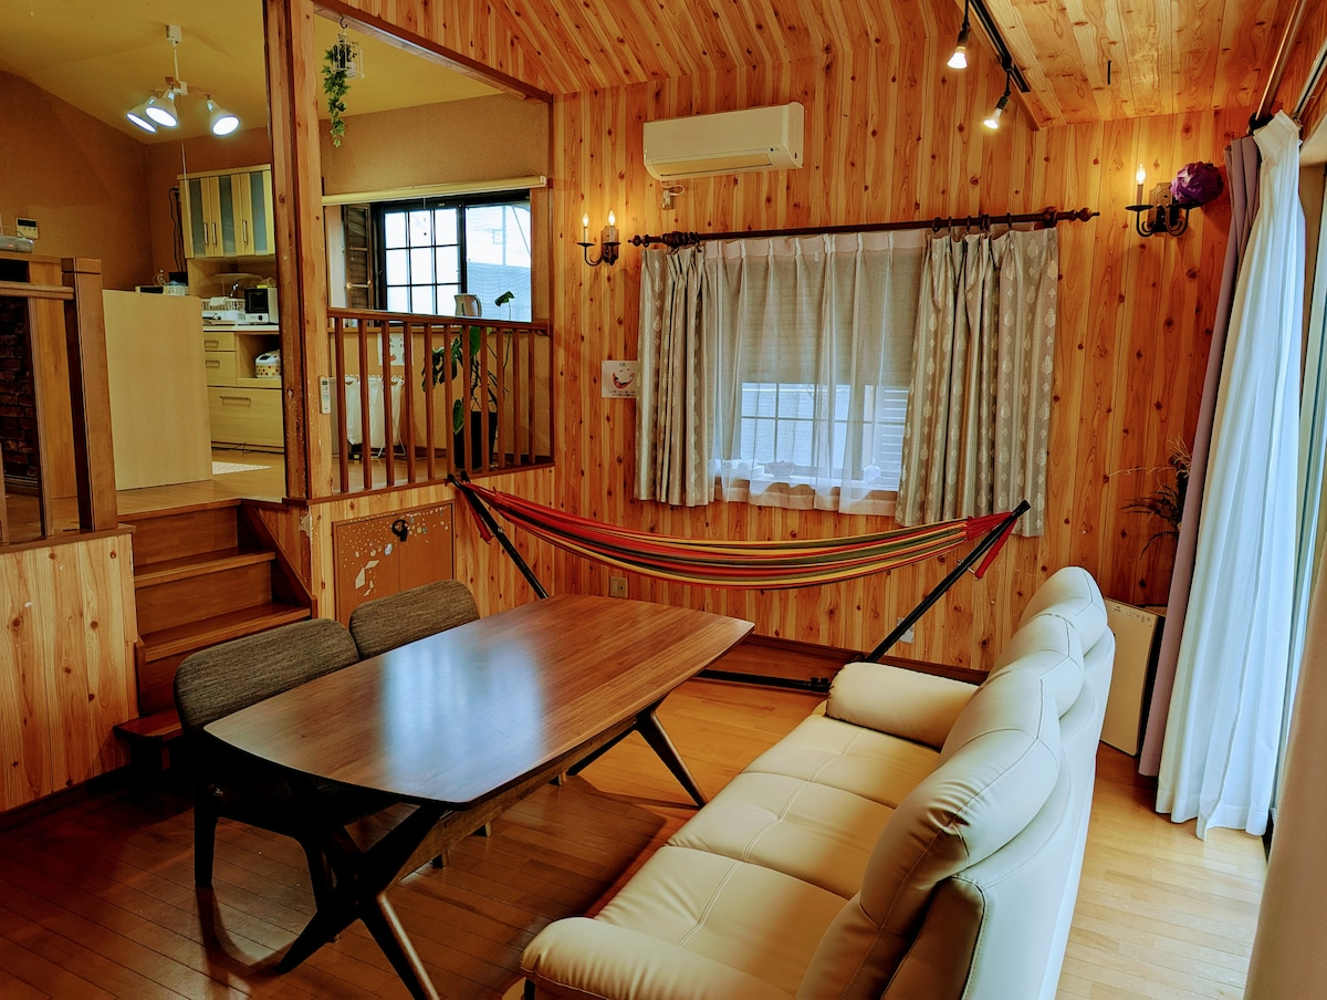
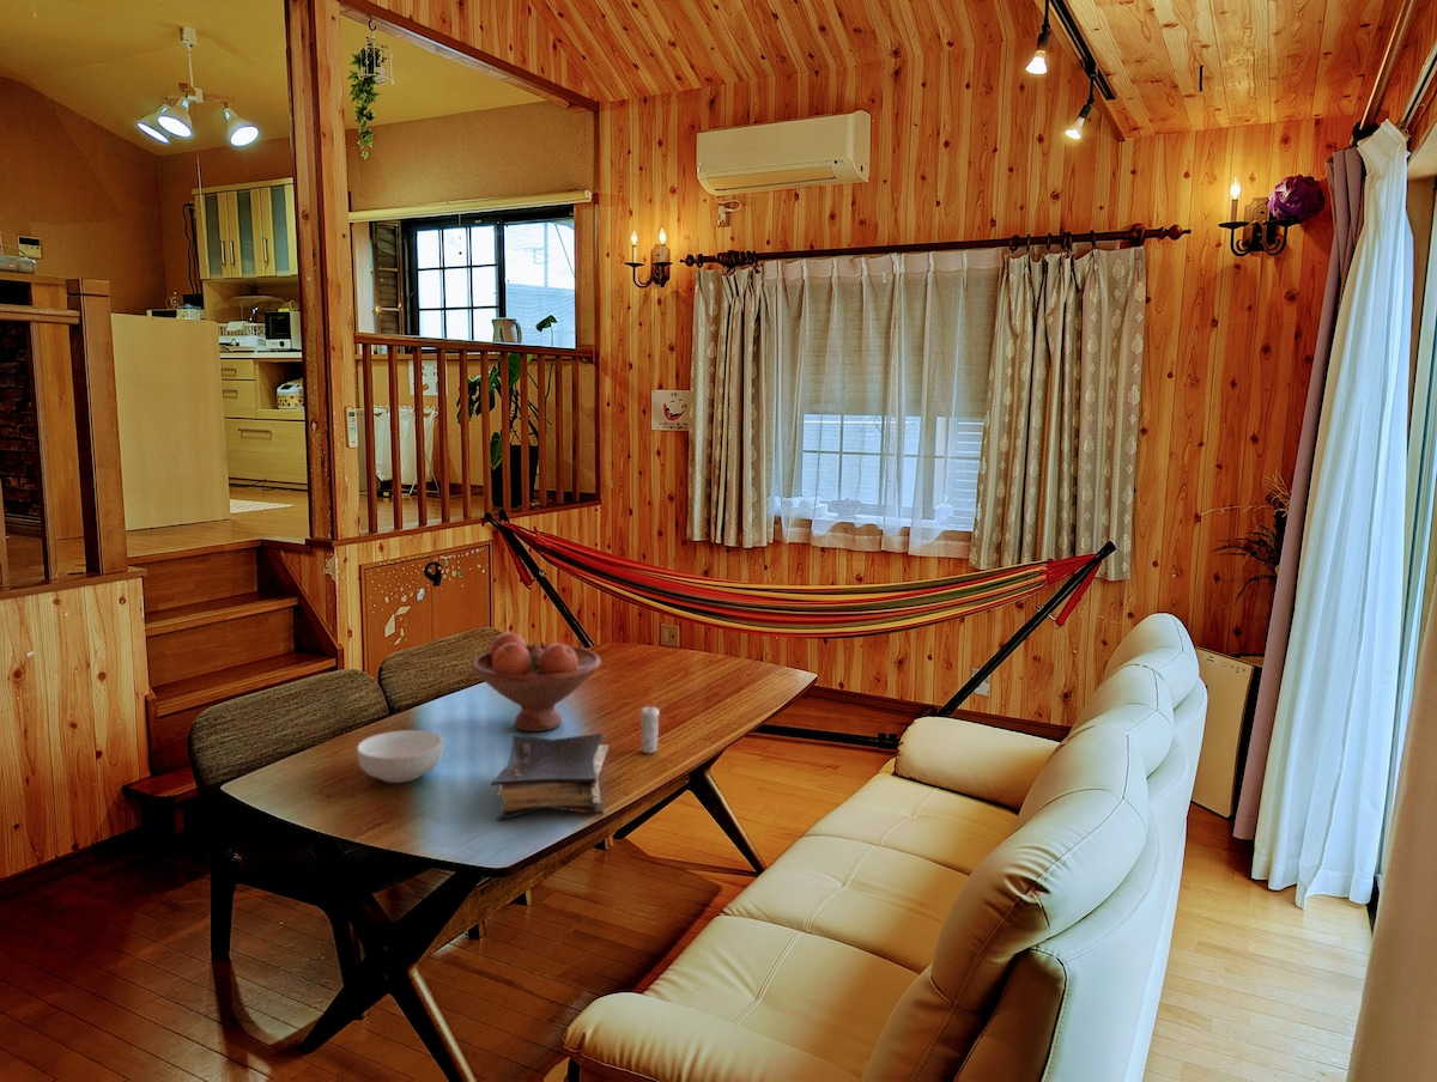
+ book [490,733,611,822]
+ cereal bowl [356,729,444,784]
+ fruit bowl [471,632,602,733]
+ candle [638,698,661,754]
